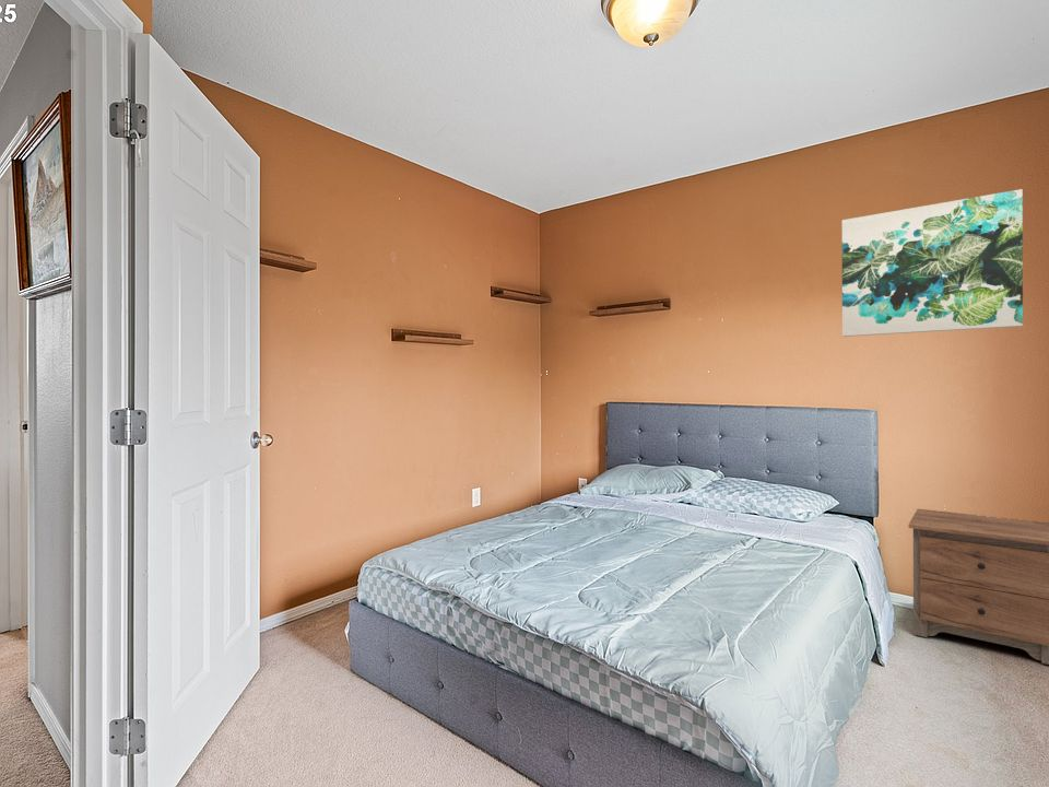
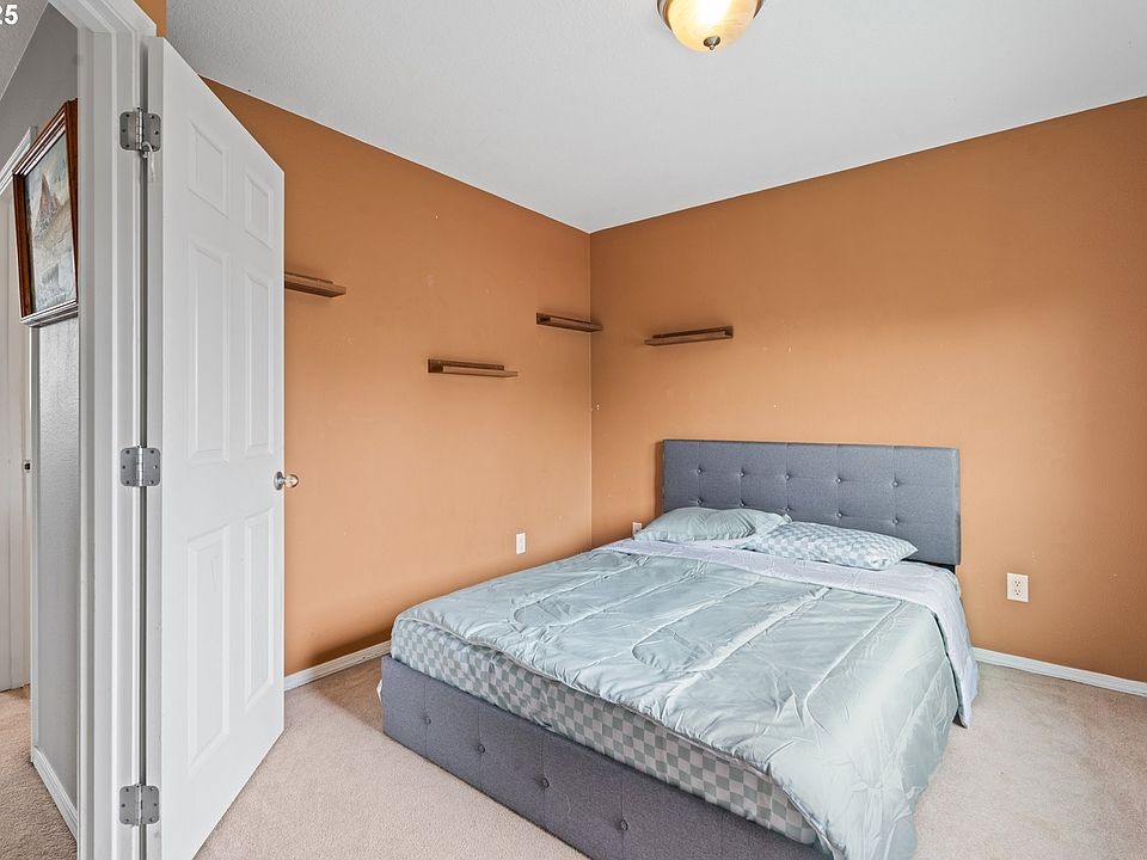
- nightstand [907,508,1049,666]
- wall art [841,188,1024,338]
